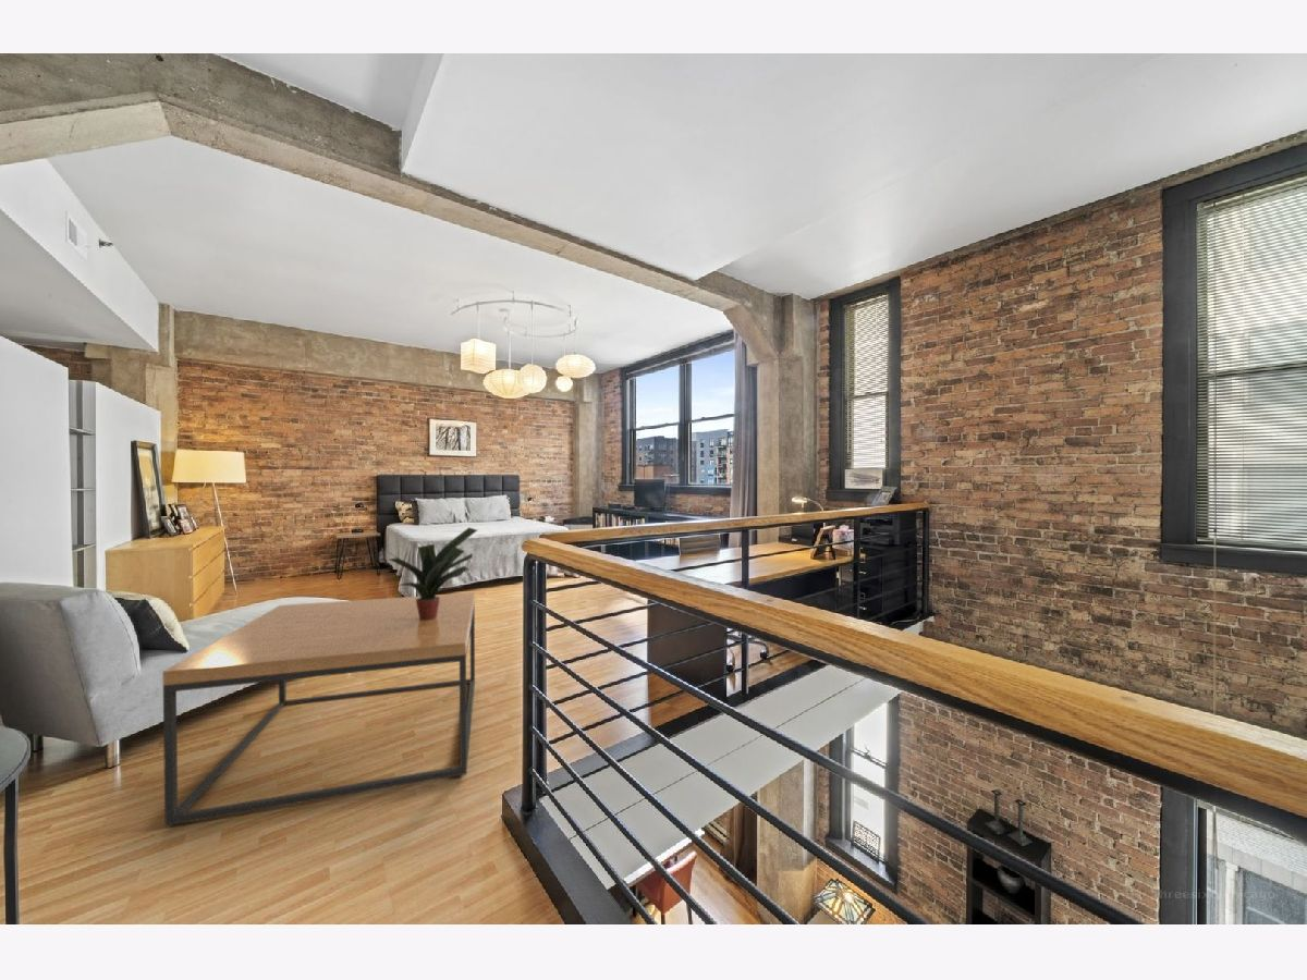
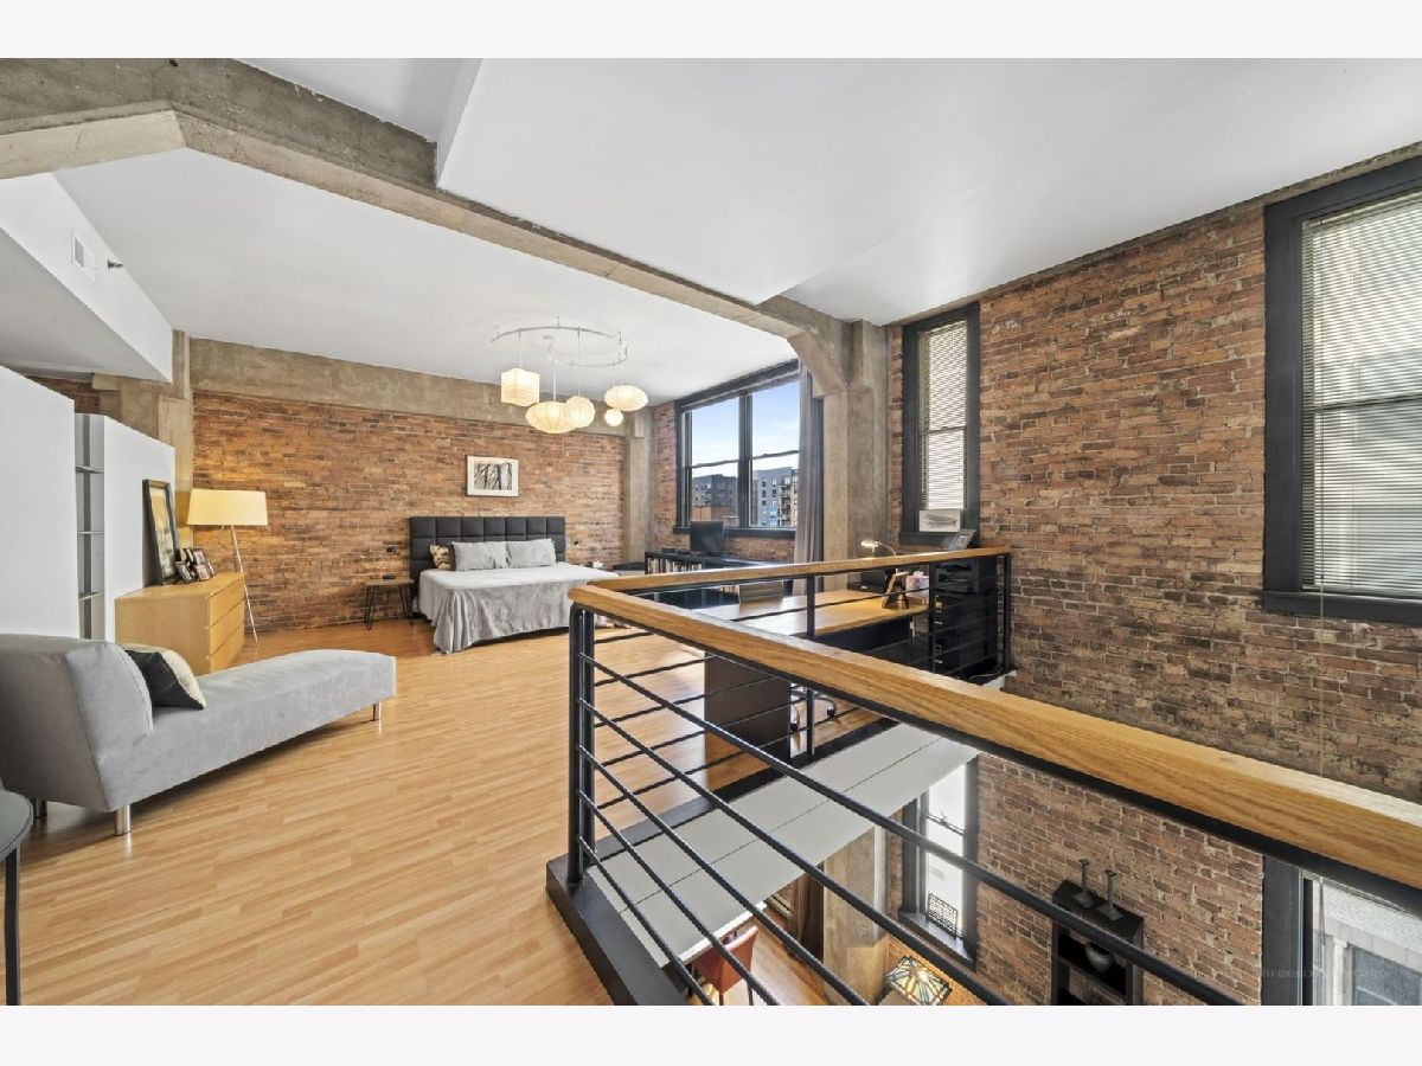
- coffee table [161,591,476,828]
- potted plant [387,526,478,621]
